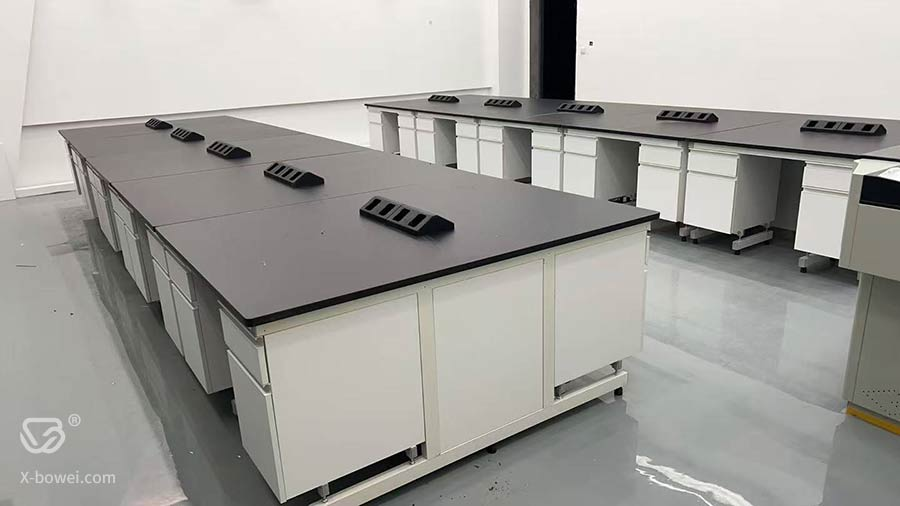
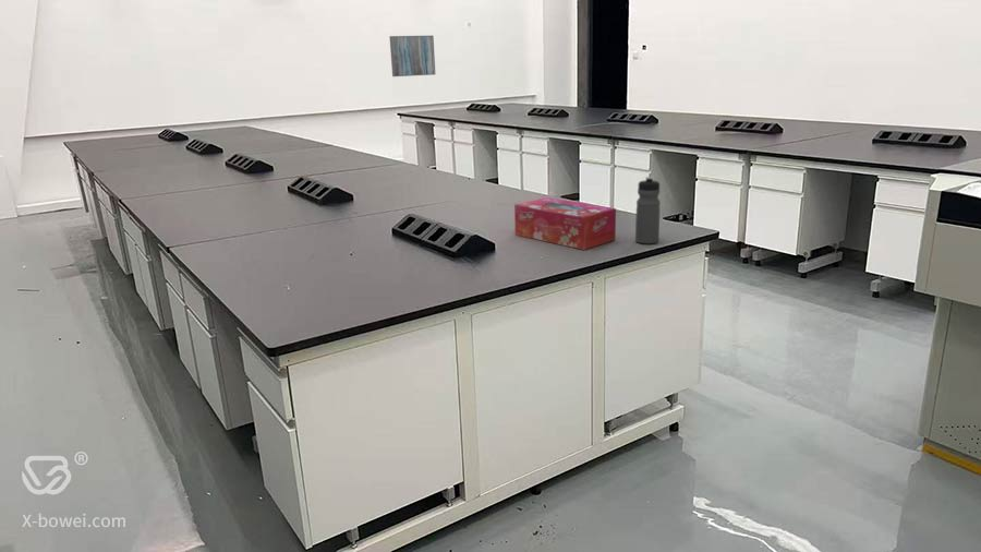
+ wall art [388,35,436,77]
+ water bottle [634,176,662,245]
+ tissue box [513,196,617,251]
